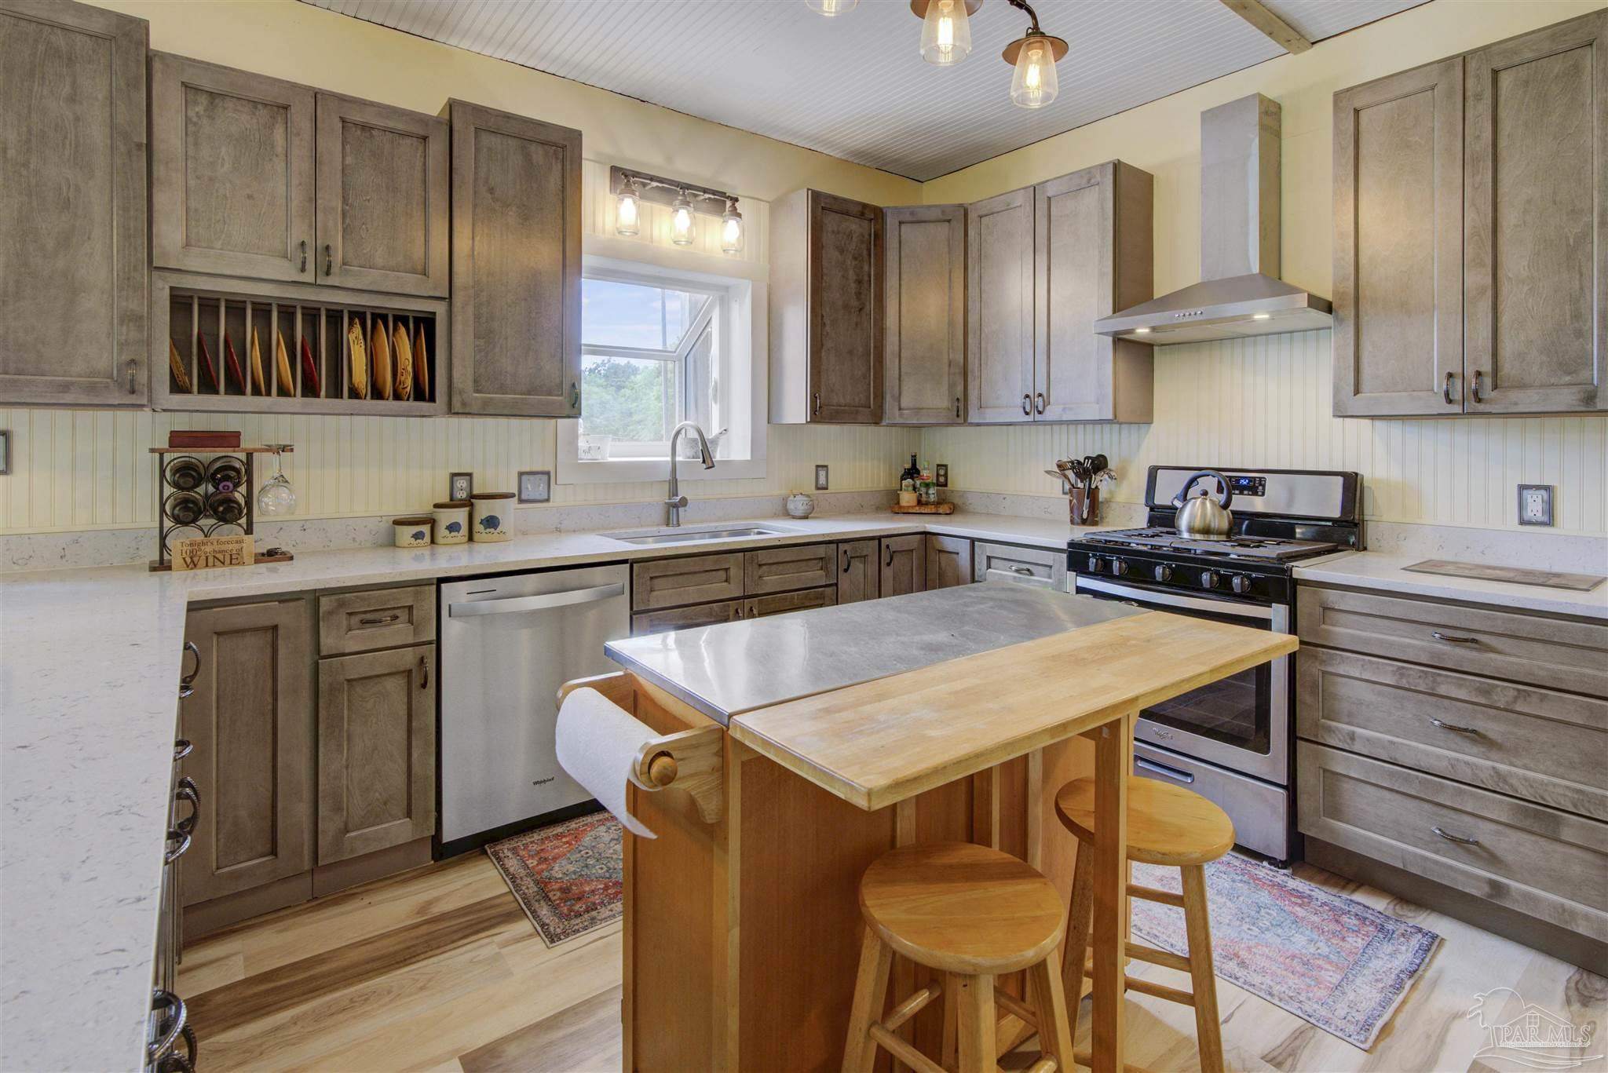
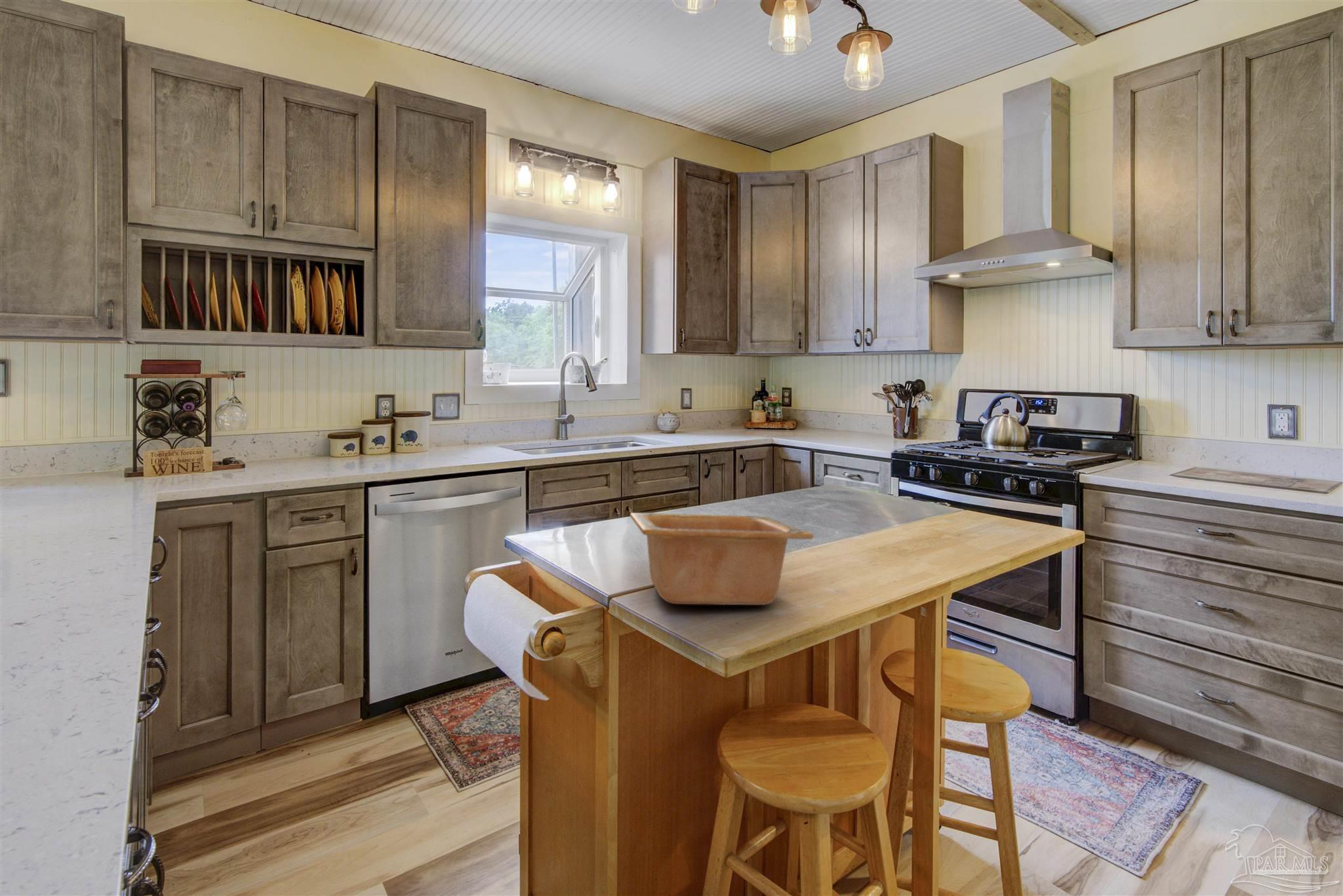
+ serving bowl [630,512,814,606]
